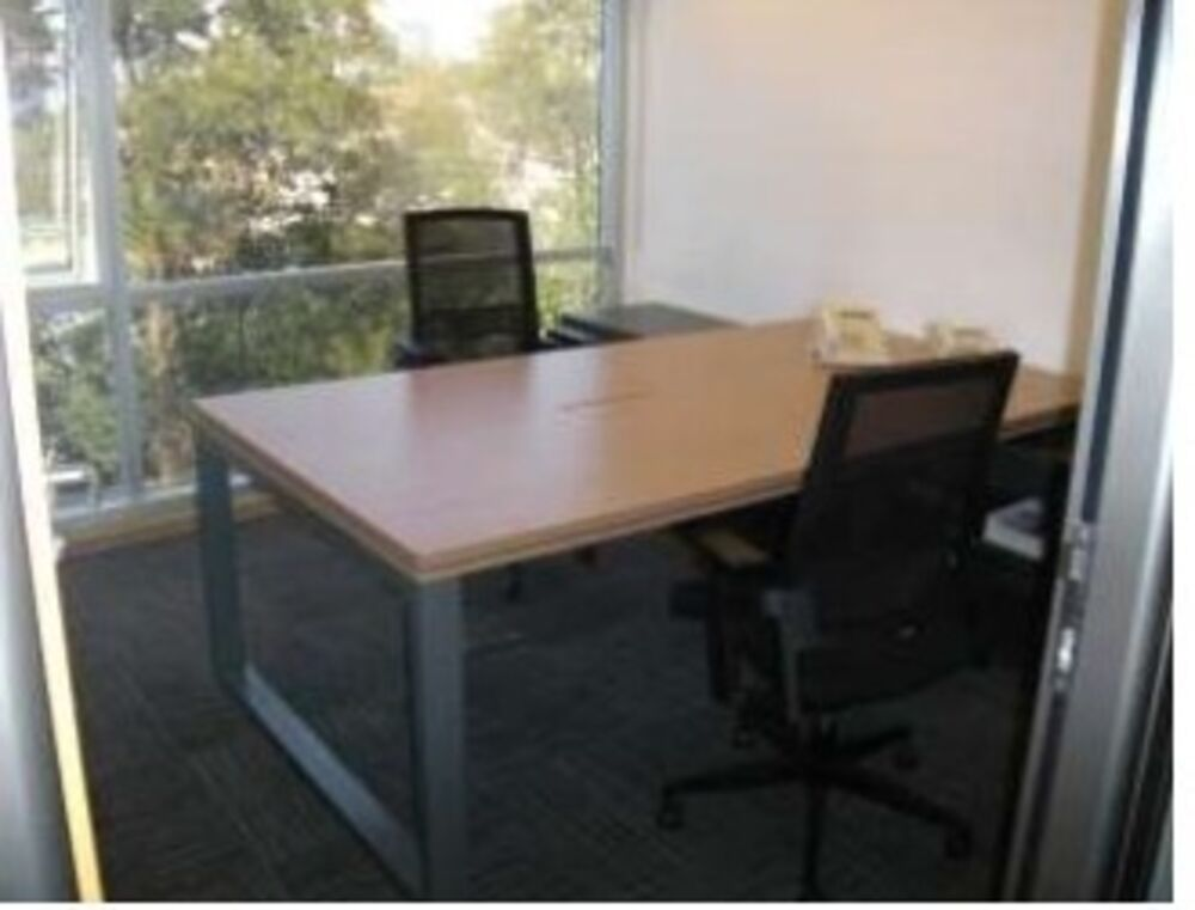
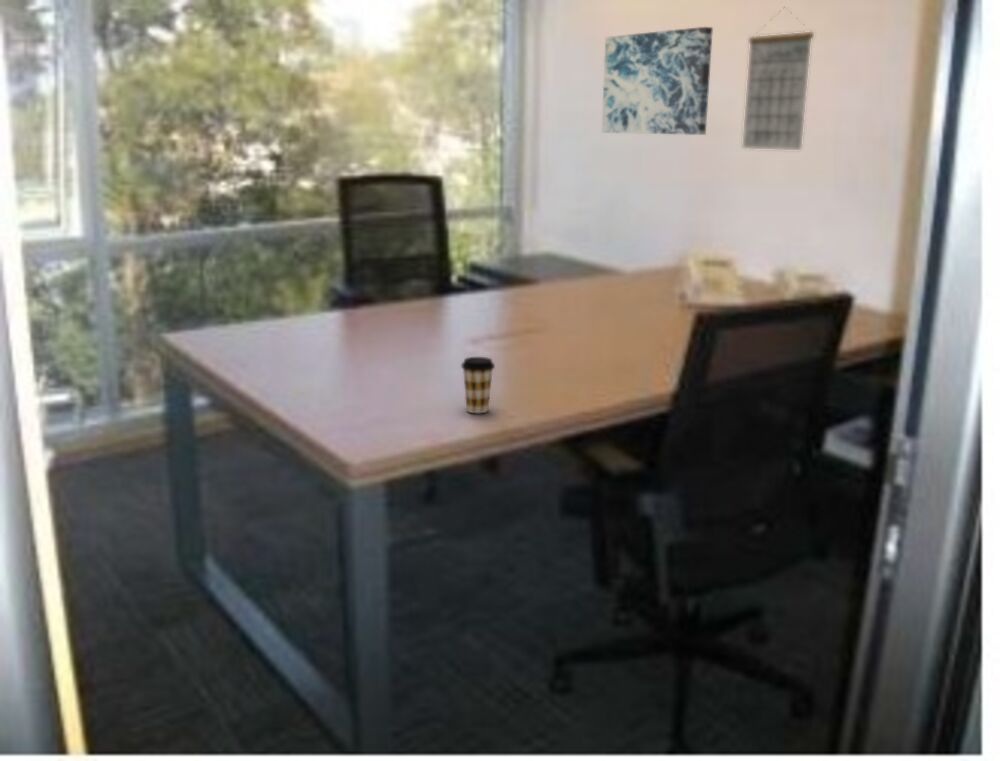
+ calendar [742,6,815,151]
+ coffee cup [460,356,496,414]
+ wall art [601,26,714,136]
